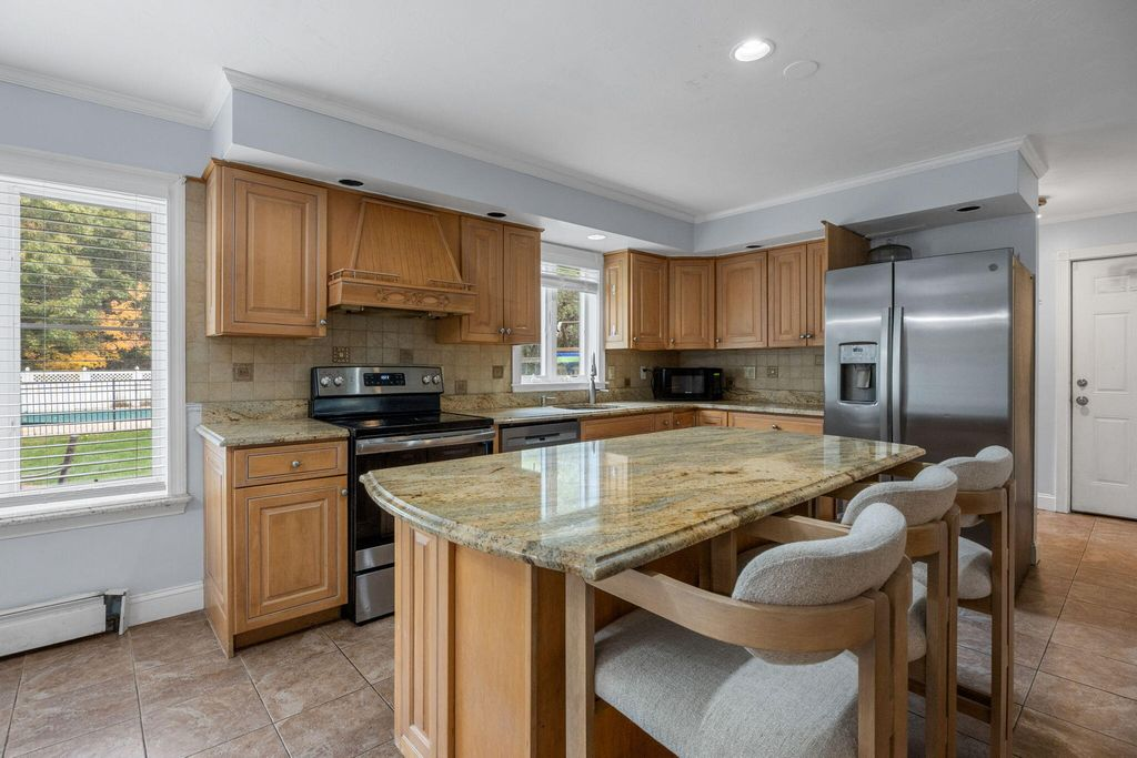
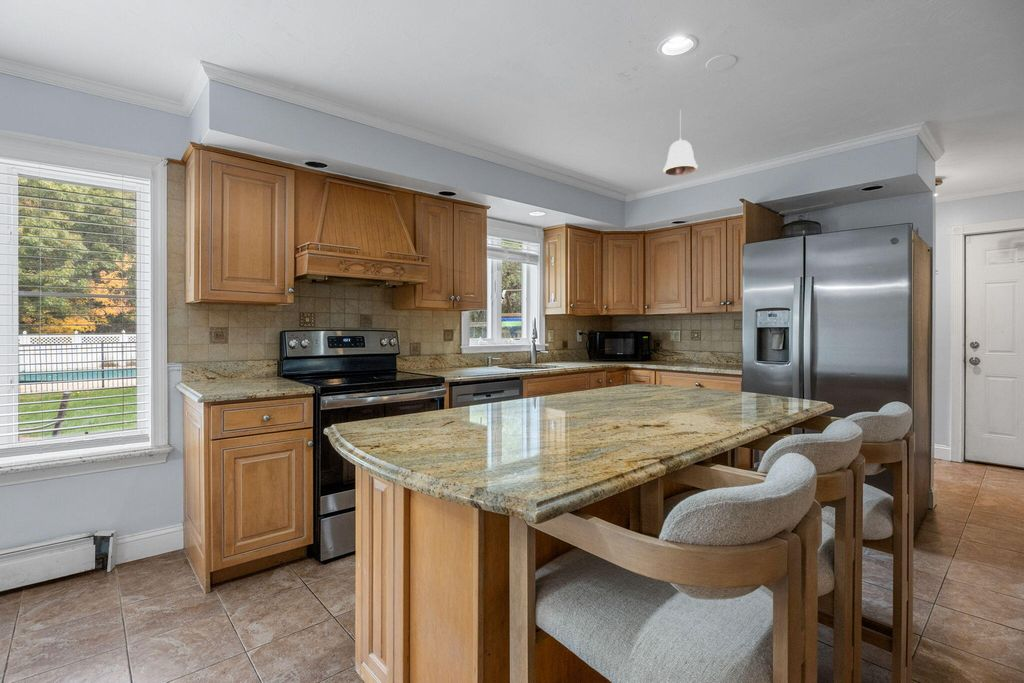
+ pendant light [663,109,699,177]
